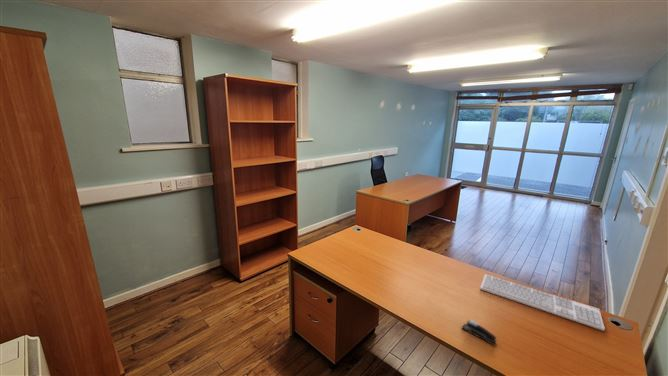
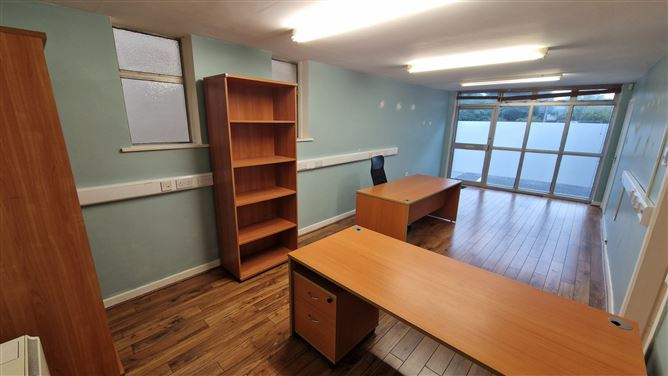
- stapler [461,319,498,346]
- keyboard [479,273,606,332]
